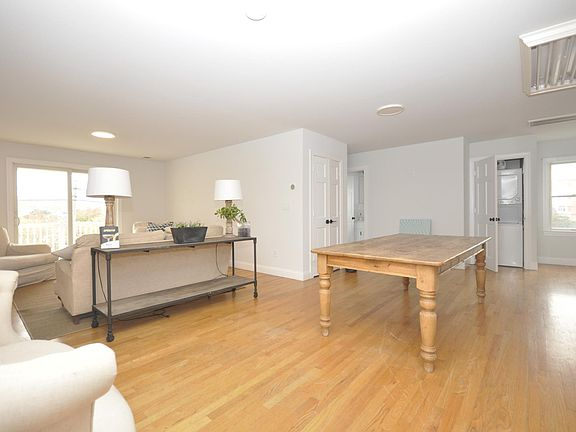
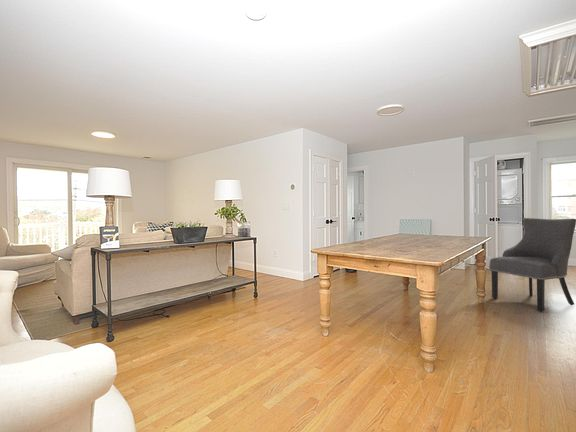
+ chair [488,217,576,313]
